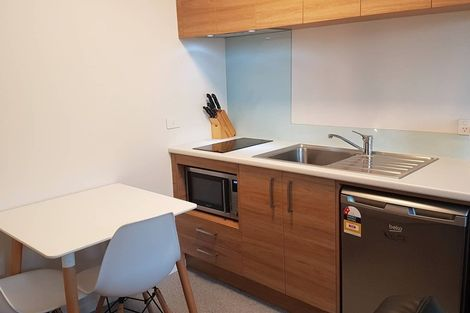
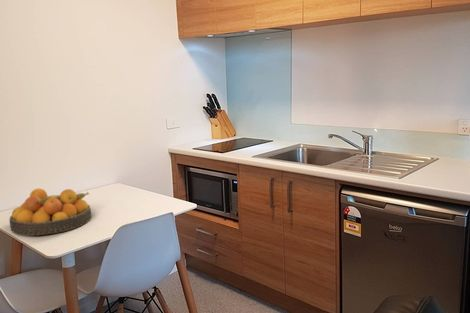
+ fruit bowl [8,188,92,237]
